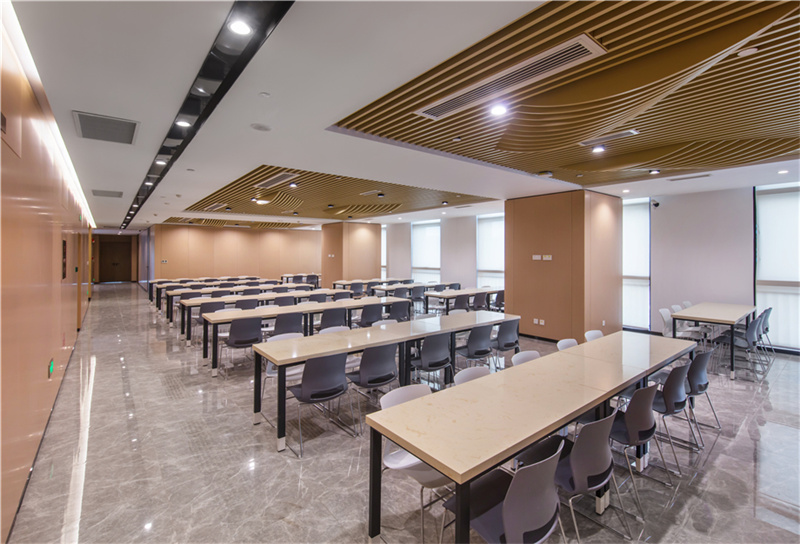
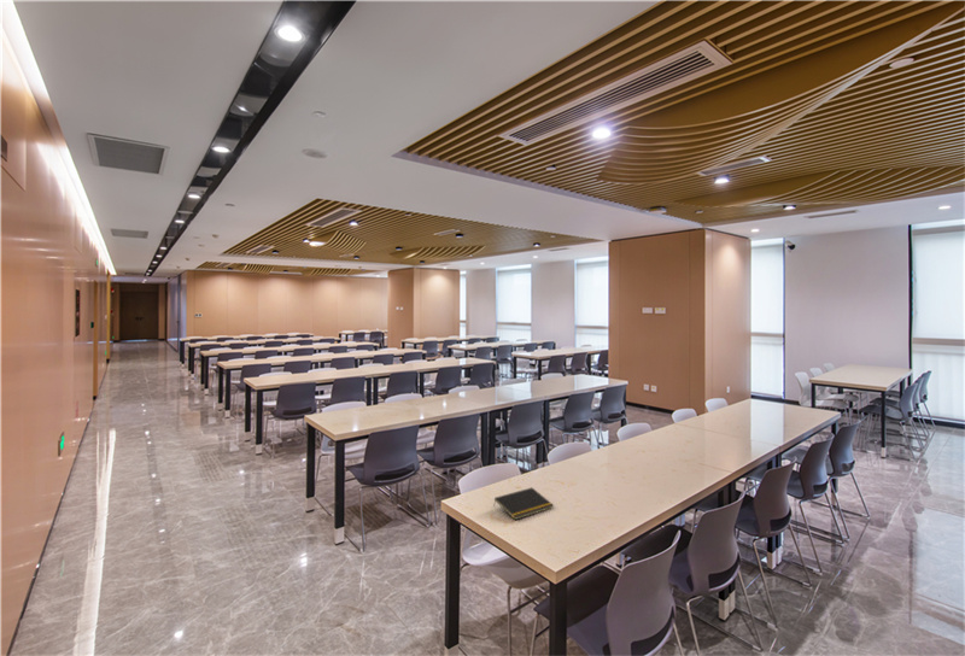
+ notepad [492,487,555,521]
